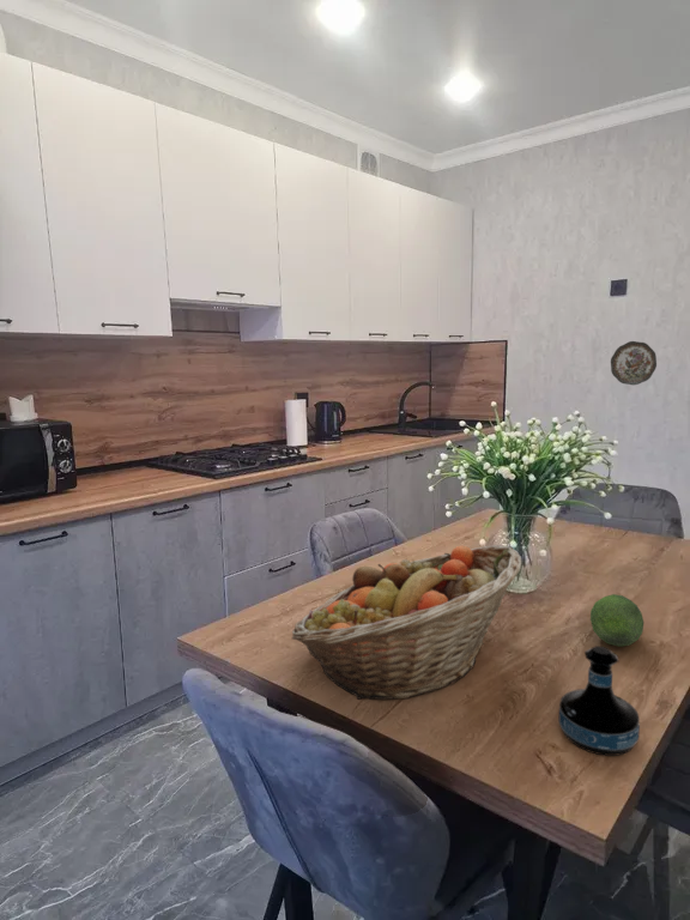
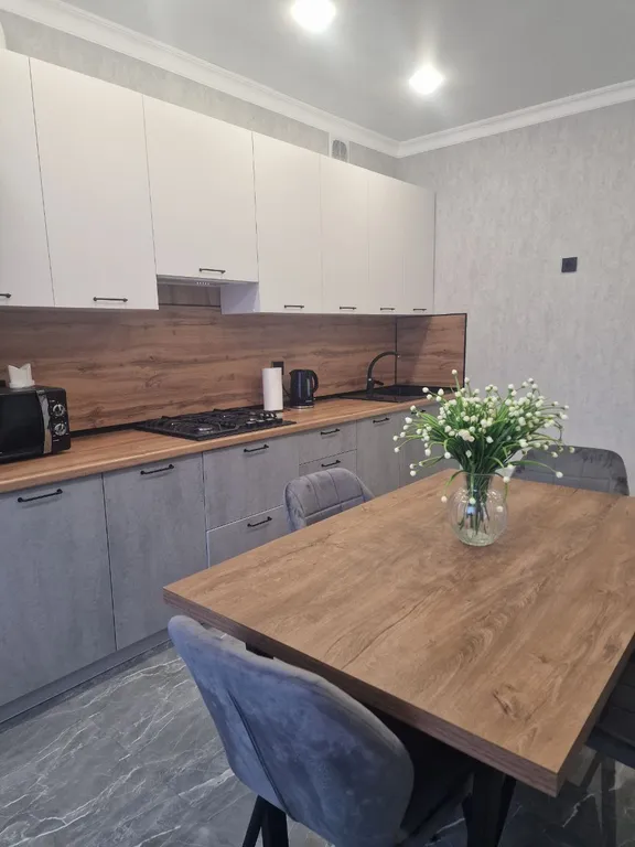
- fruit [589,593,644,648]
- tequila bottle [558,644,641,757]
- fruit basket [291,544,522,701]
- decorative plate [610,340,658,386]
